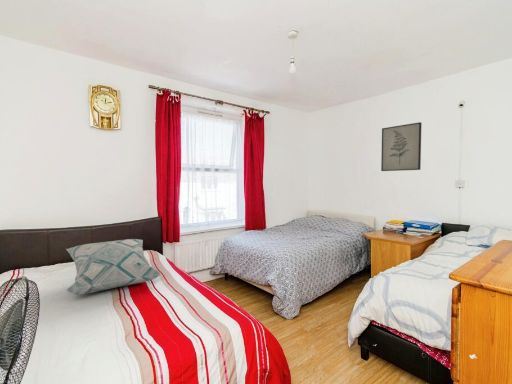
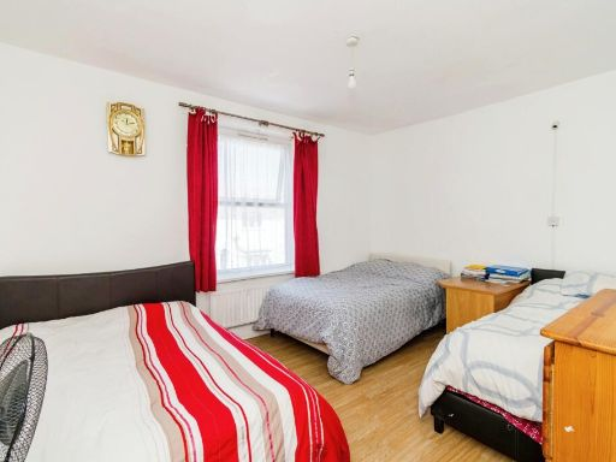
- wall art [380,121,422,172]
- decorative pillow [65,238,161,296]
